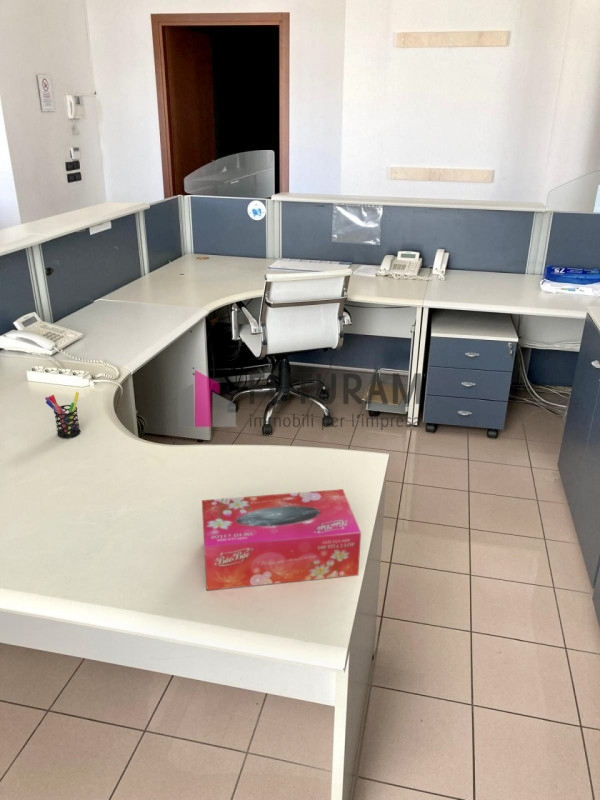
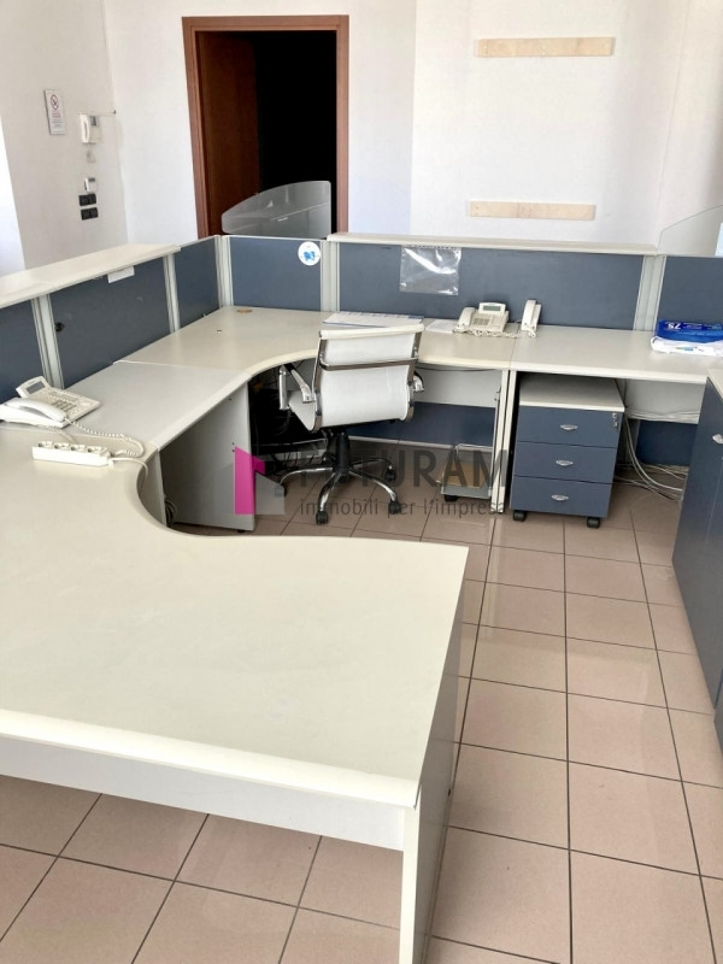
- pen holder [44,391,81,439]
- tissue box [201,488,362,591]
